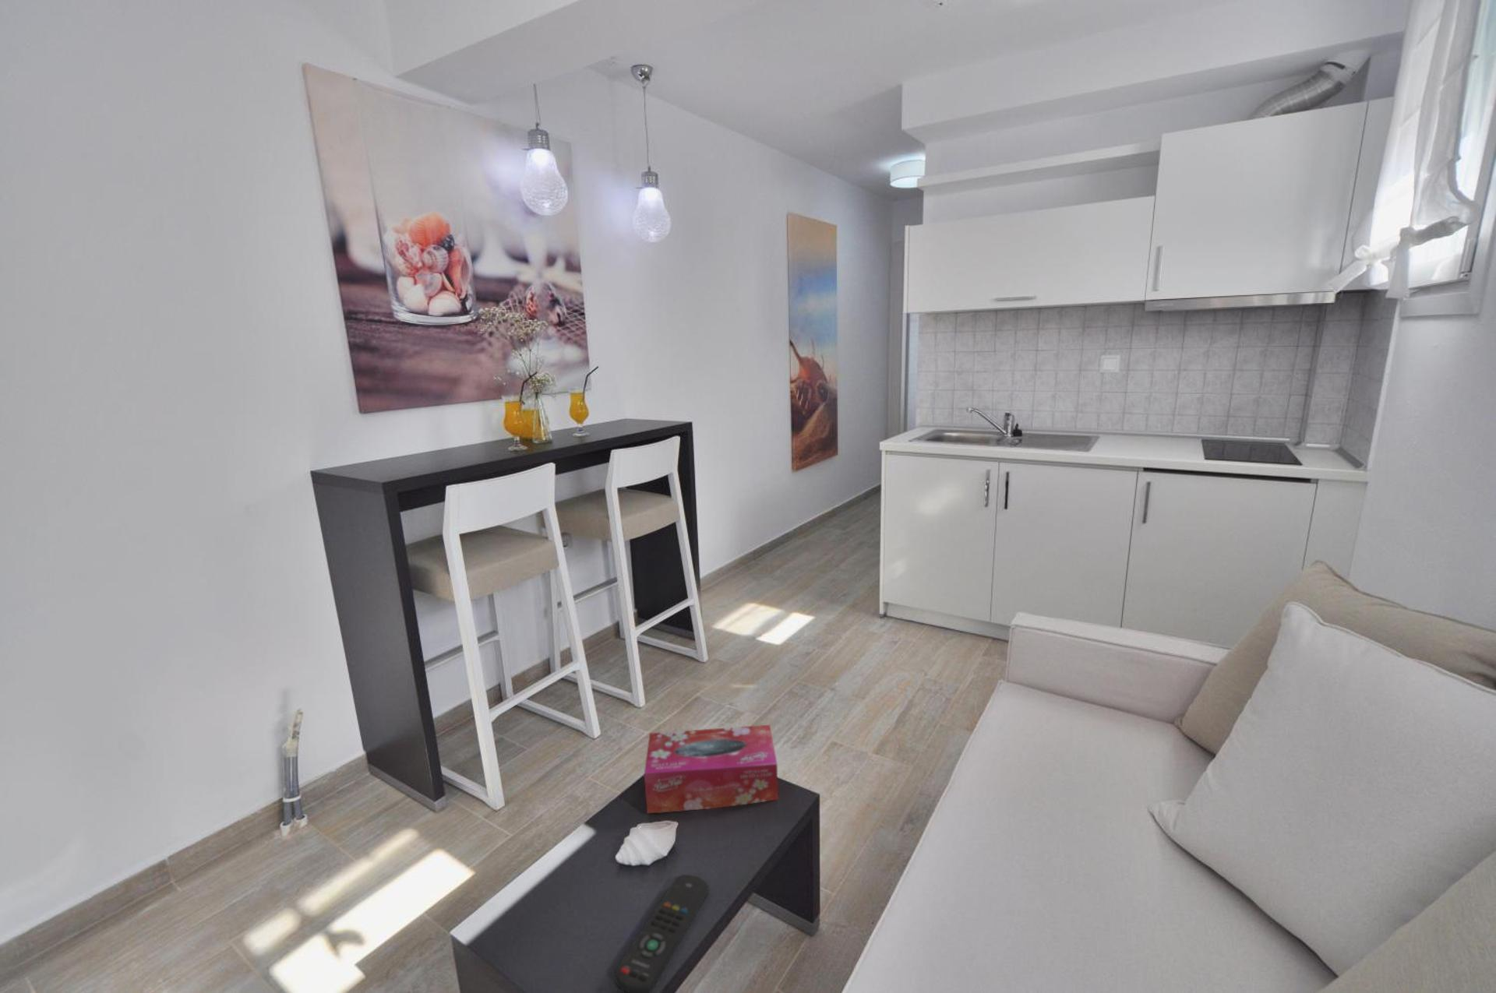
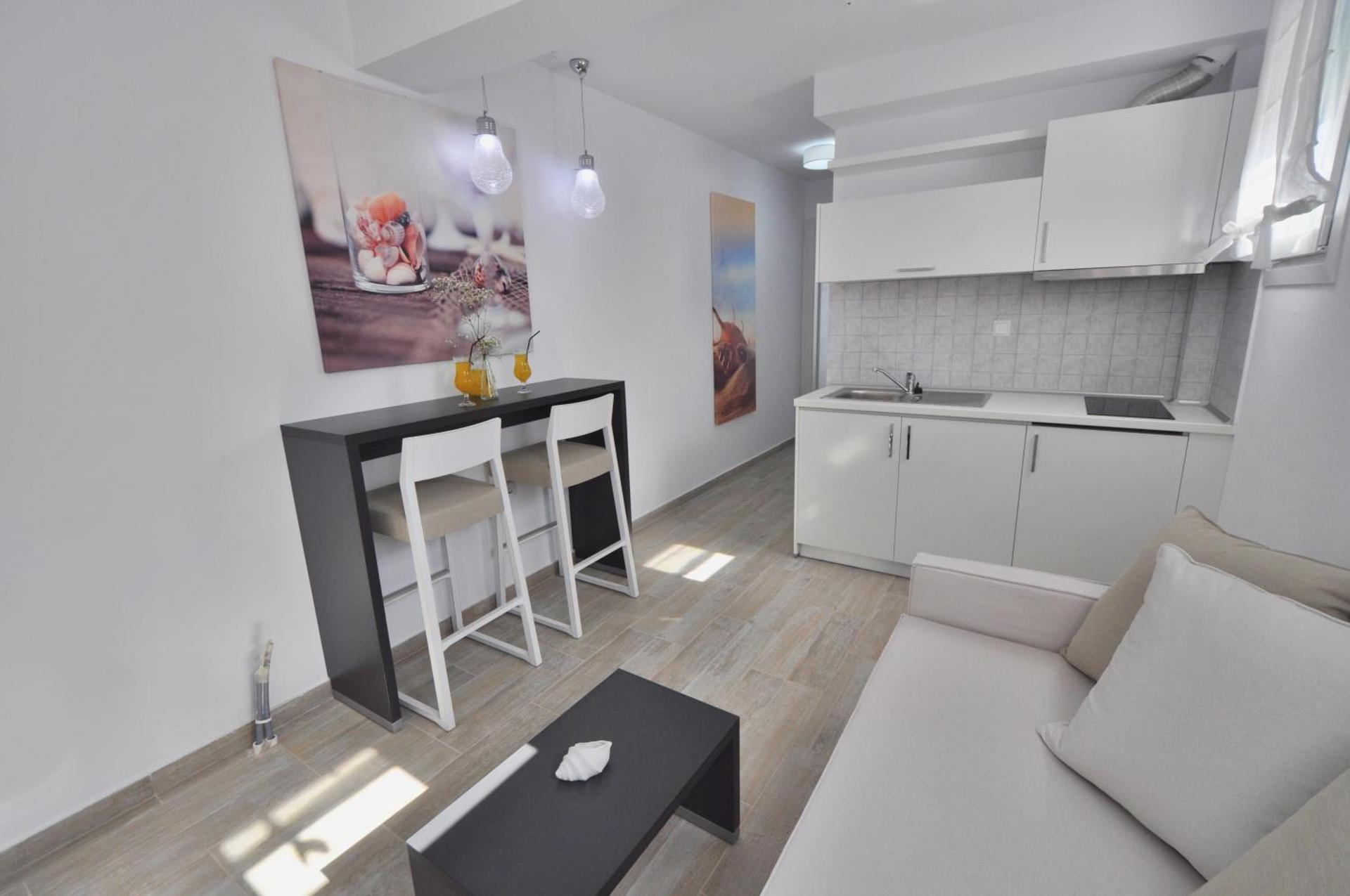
- remote control [614,873,709,993]
- tissue box [644,725,779,815]
